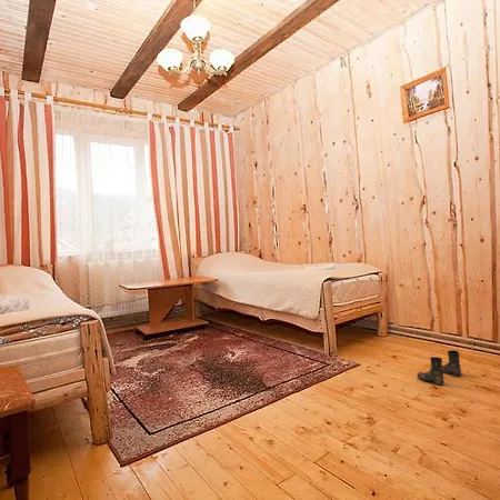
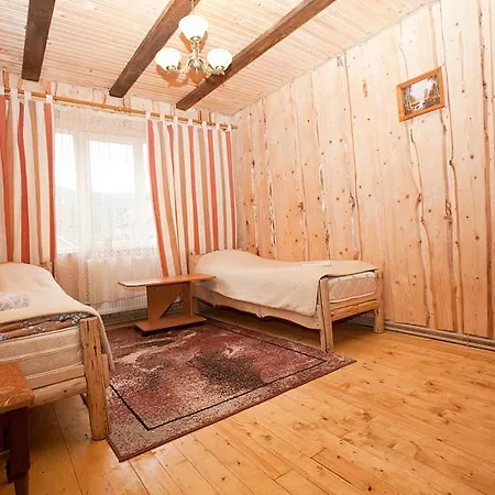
- boots [416,349,462,386]
